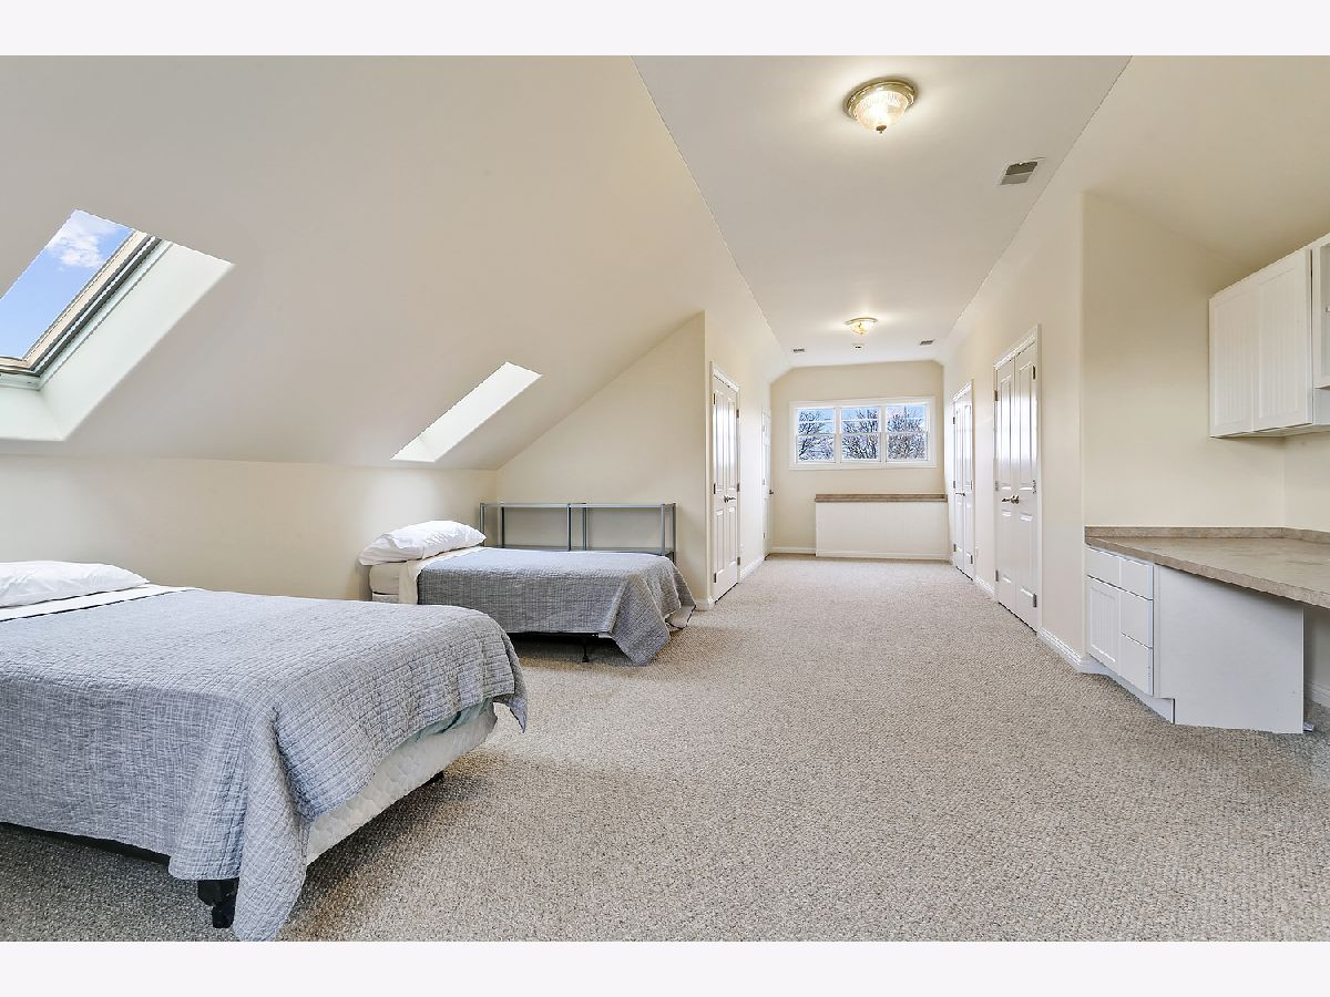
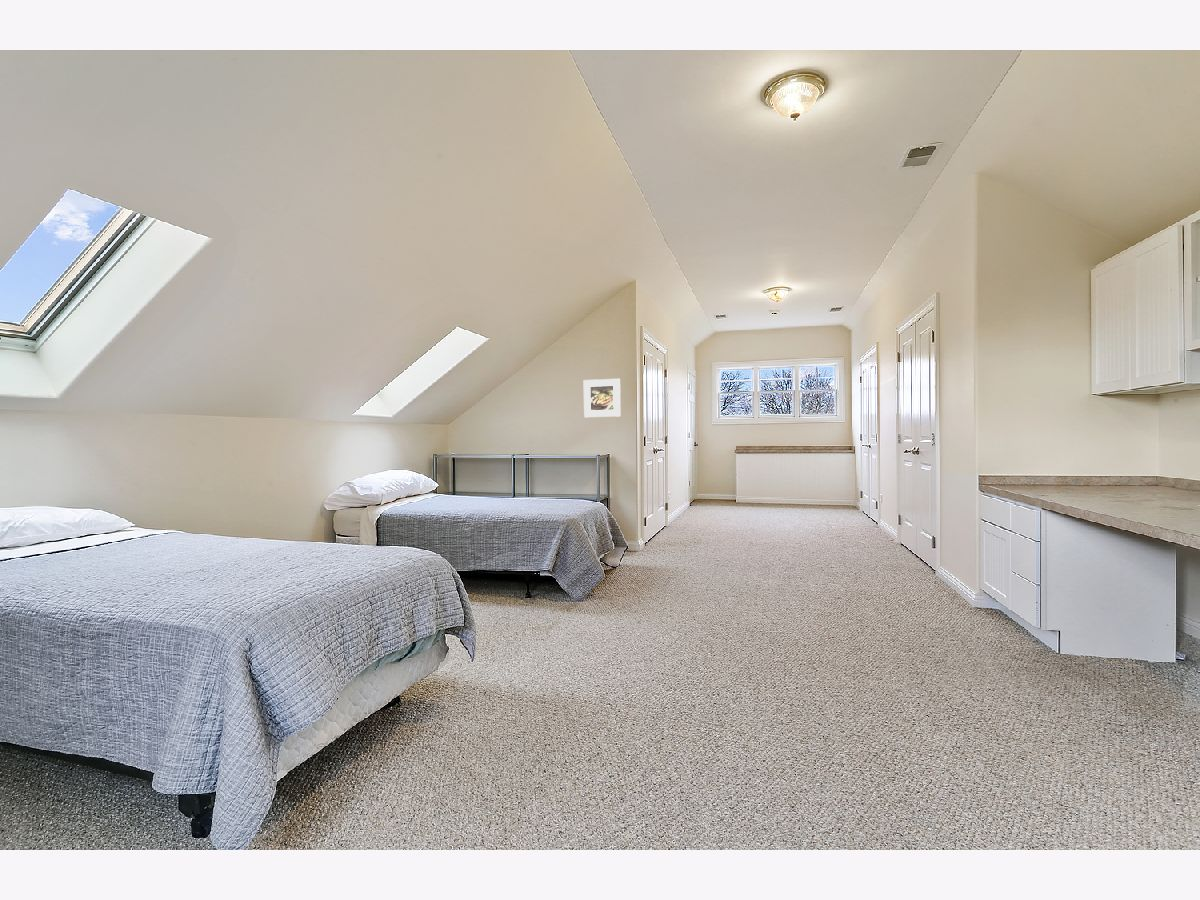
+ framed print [583,378,622,418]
